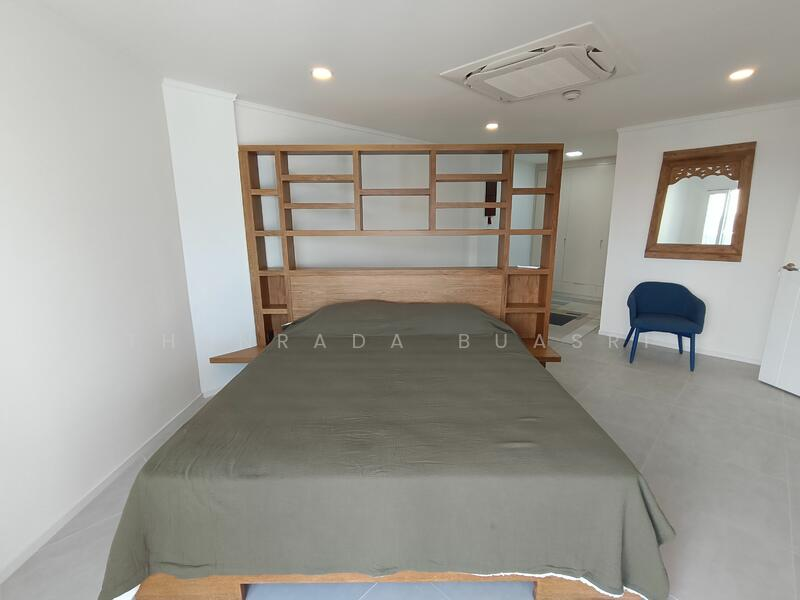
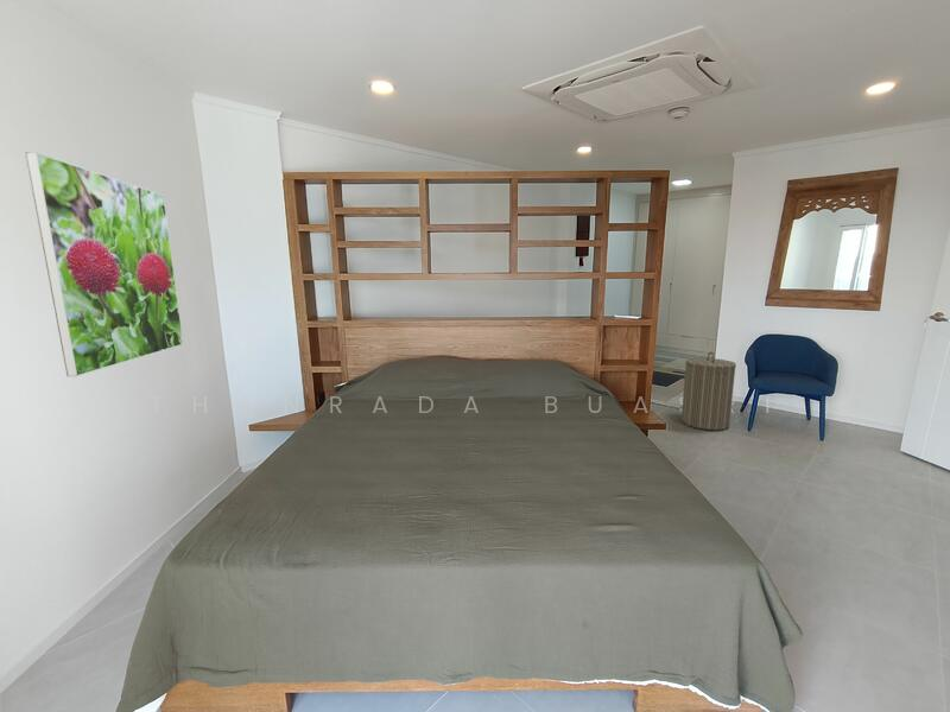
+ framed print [24,151,185,379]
+ laundry hamper [680,351,737,431]
